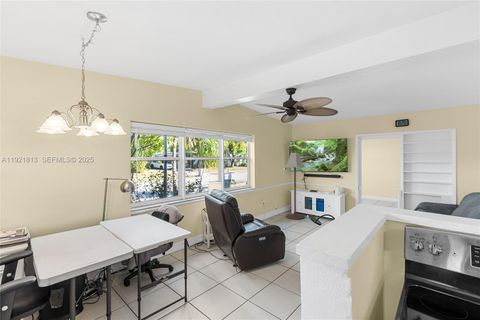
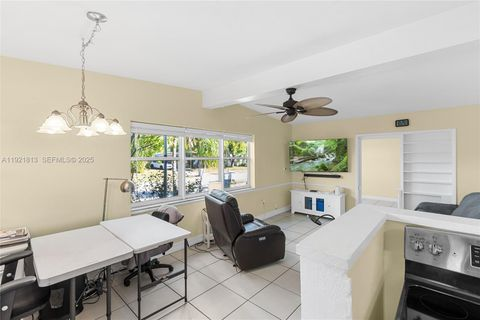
- floor lamp [284,152,306,221]
